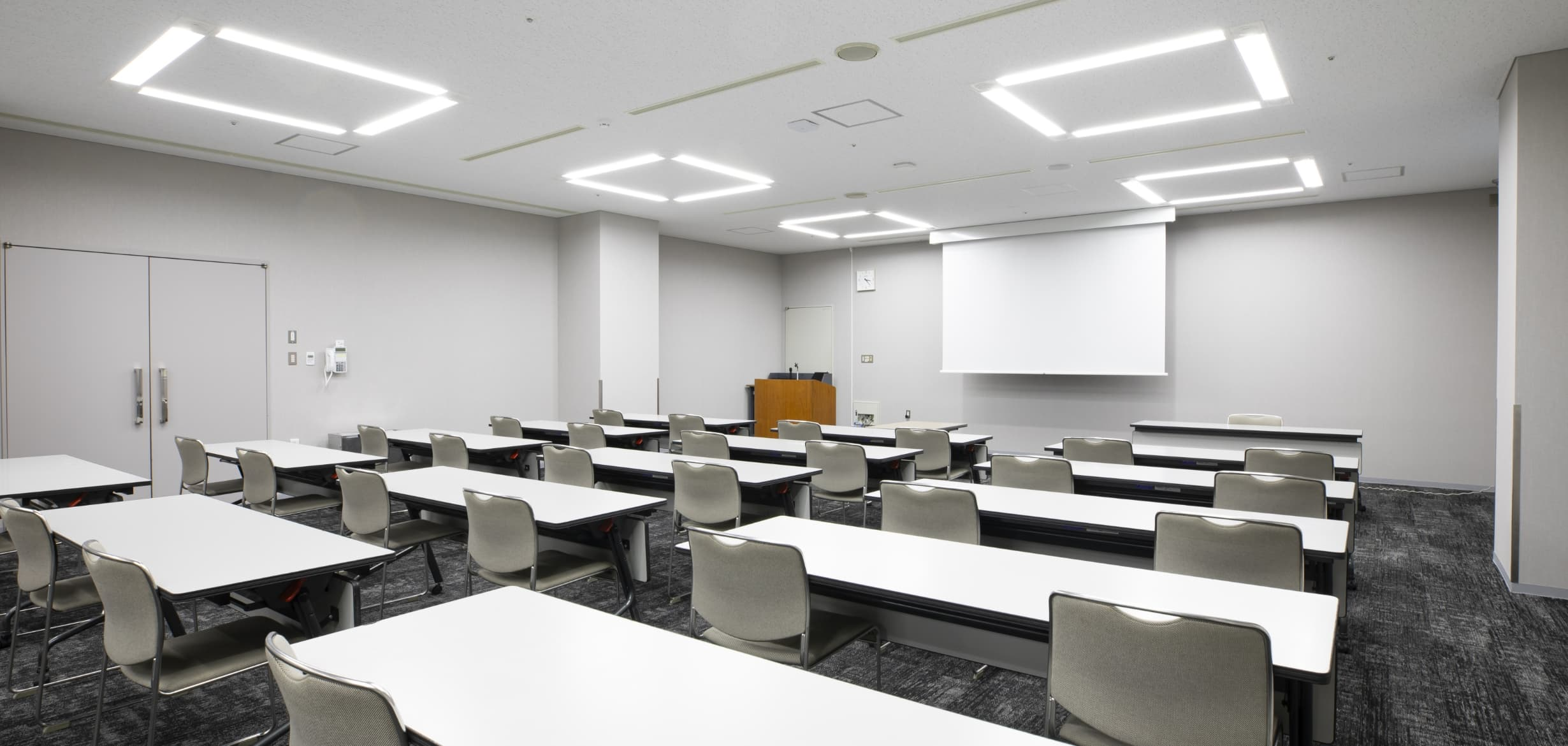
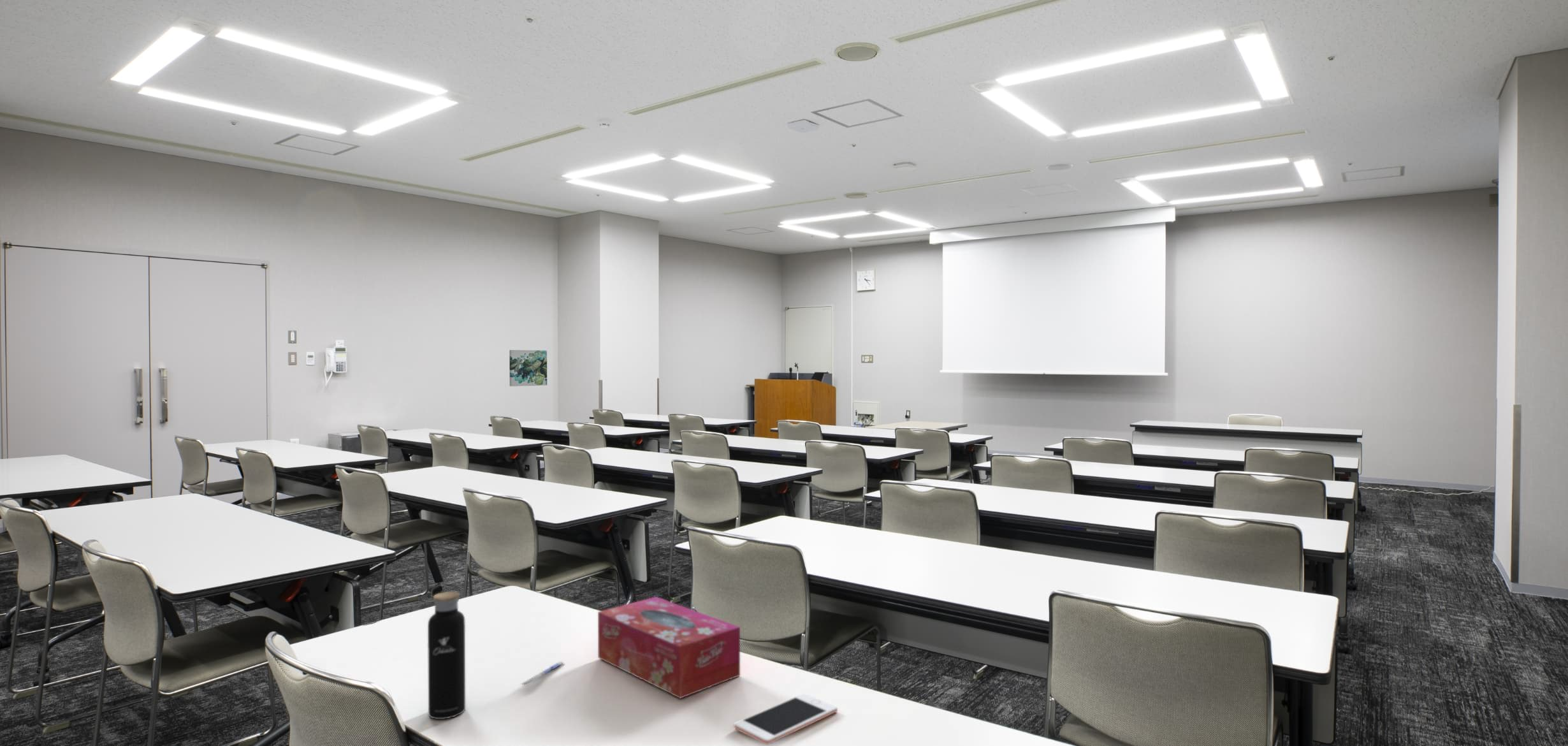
+ pen [519,661,565,687]
+ cell phone [734,692,838,745]
+ water bottle [427,582,466,720]
+ tissue box [597,596,741,699]
+ wall art [509,349,548,387]
